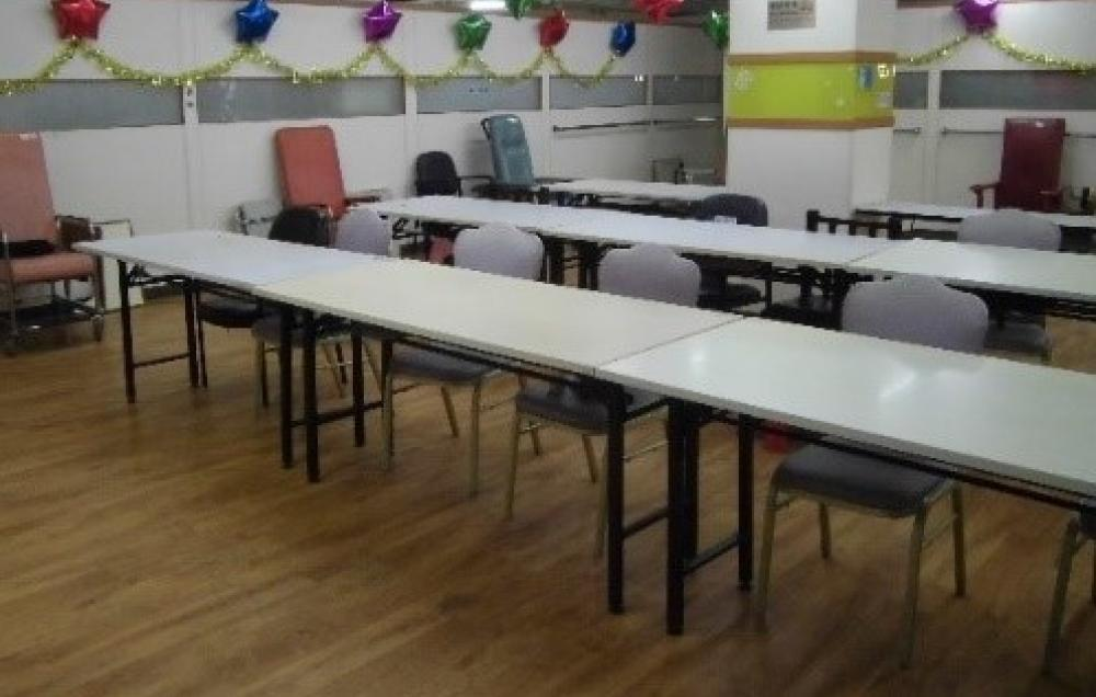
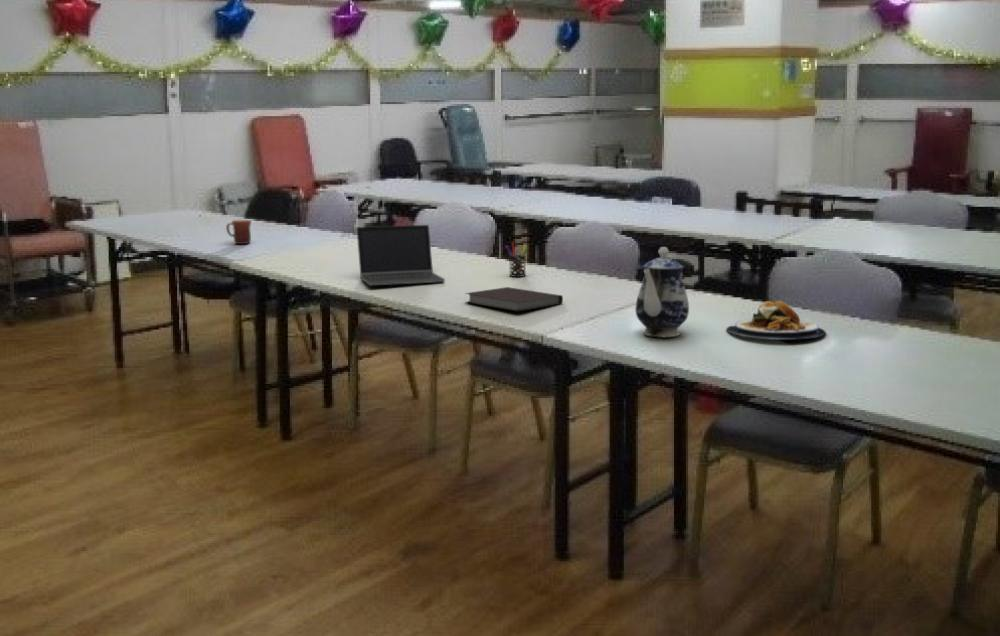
+ mug [225,219,253,245]
+ plate [725,300,827,341]
+ teapot [634,246,690,338]
+ laptop computer [355,224,446,287]
+ pen holder [504,242,529,278]
+ notebook [464,286,564,313]
